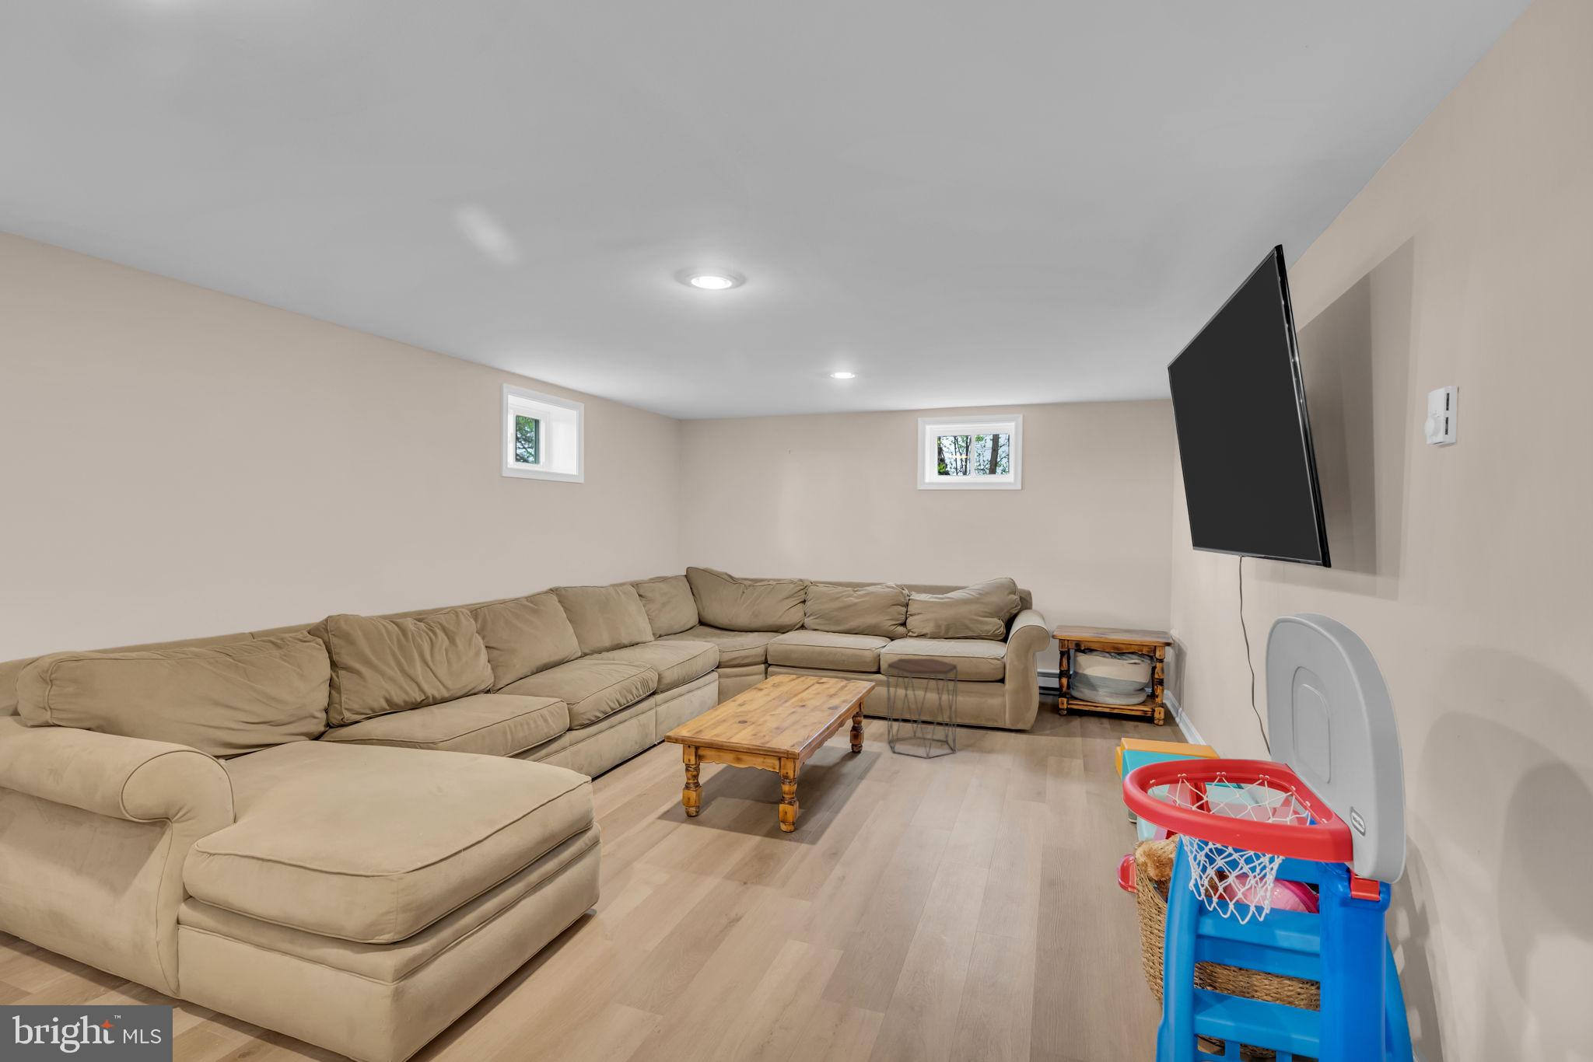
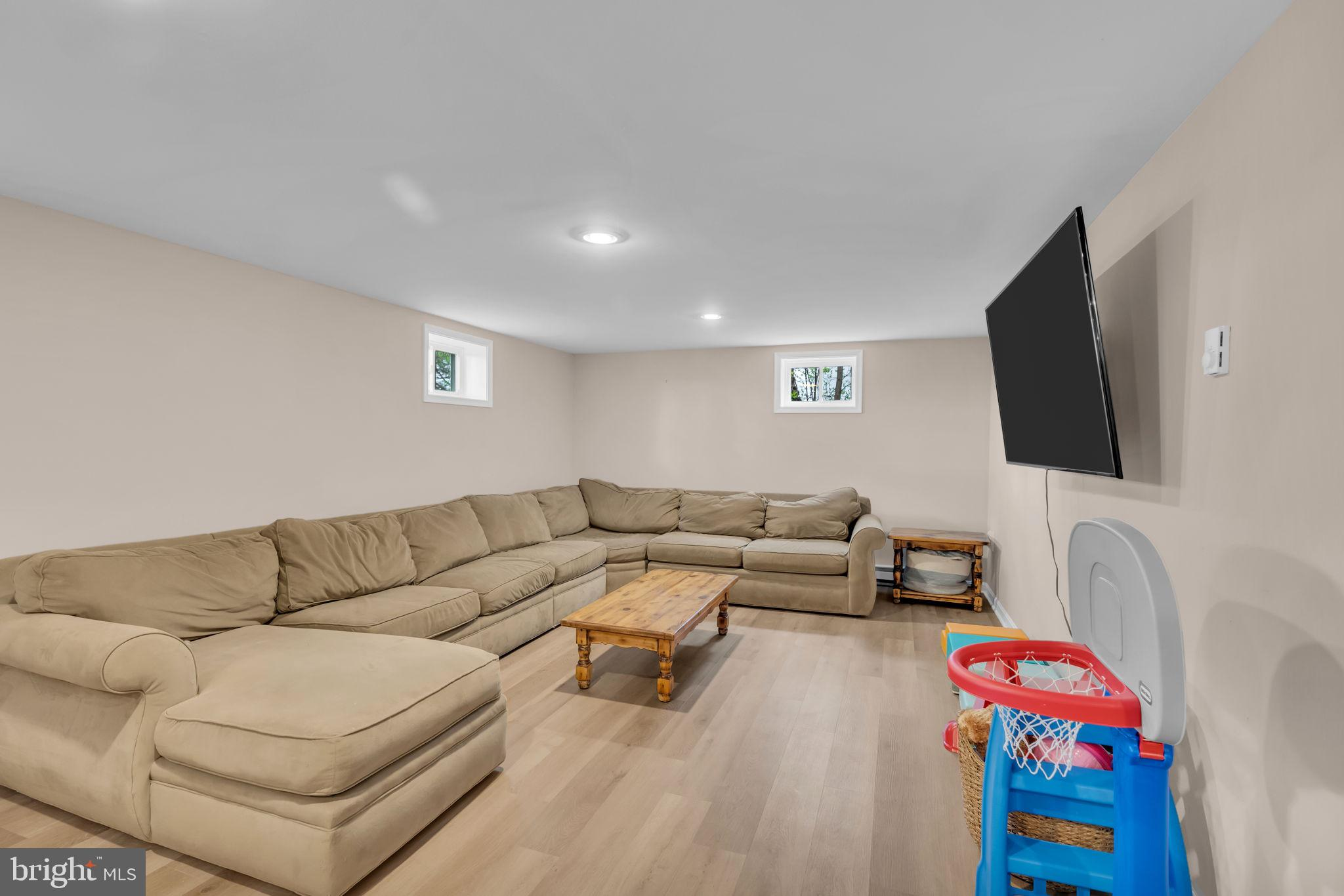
- side table [885,658,958,760]
